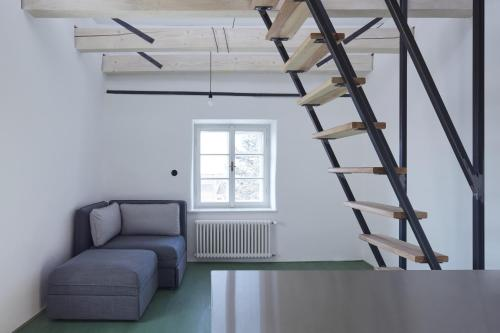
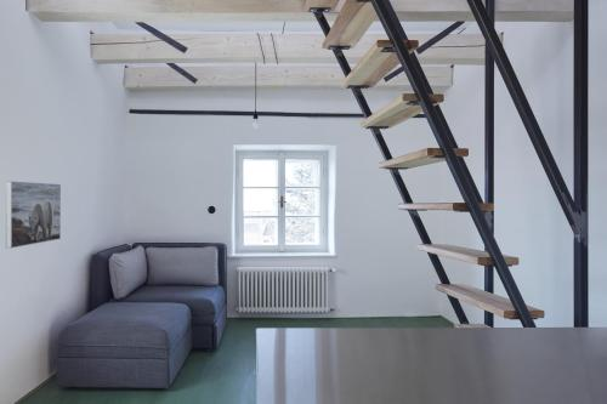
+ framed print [5,180,62,250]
